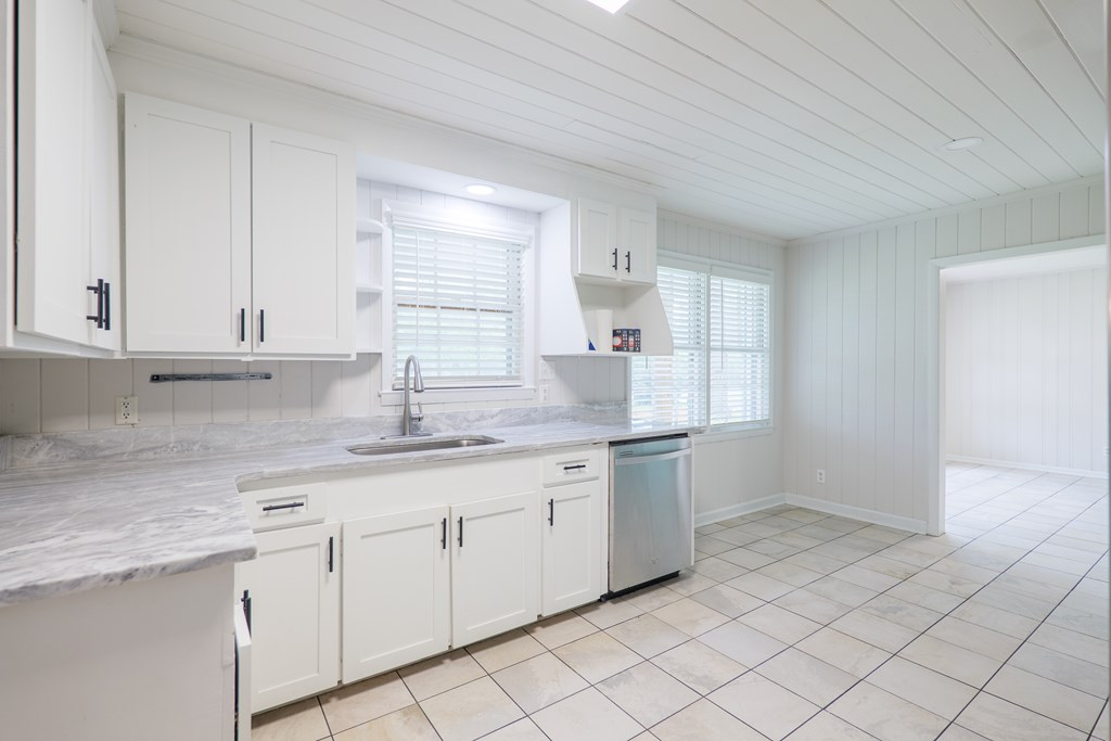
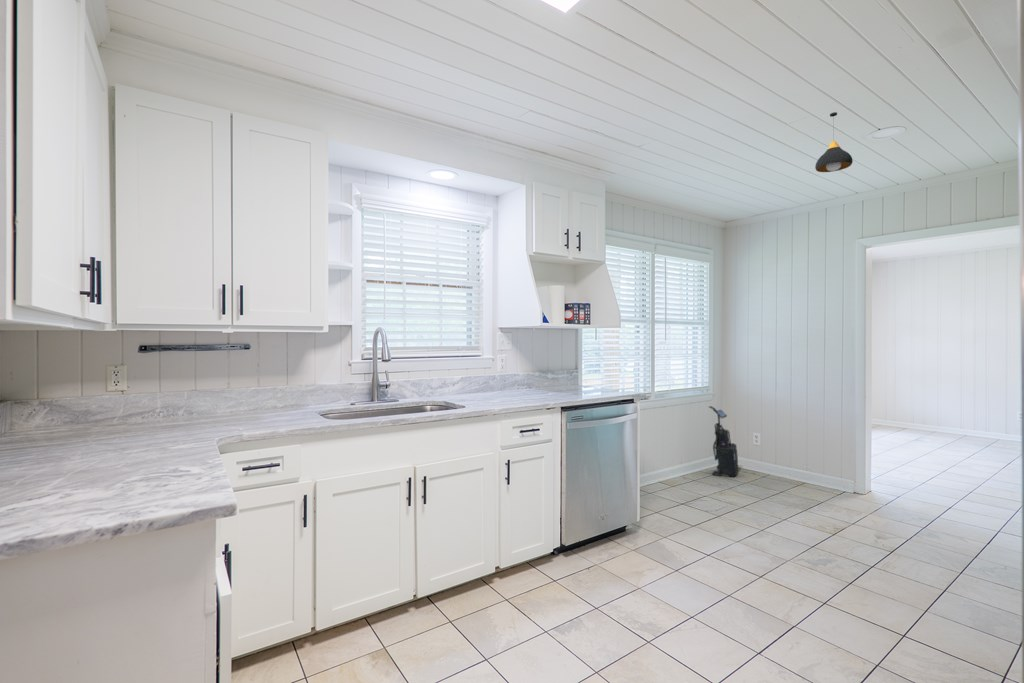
+ pendant light [814,111,854,173]
+ vacuum cleaner [708,405,739,478]
